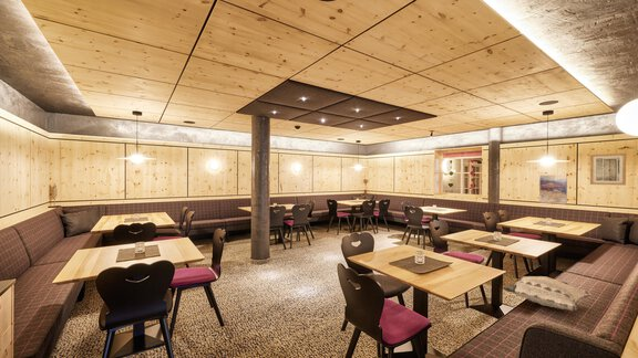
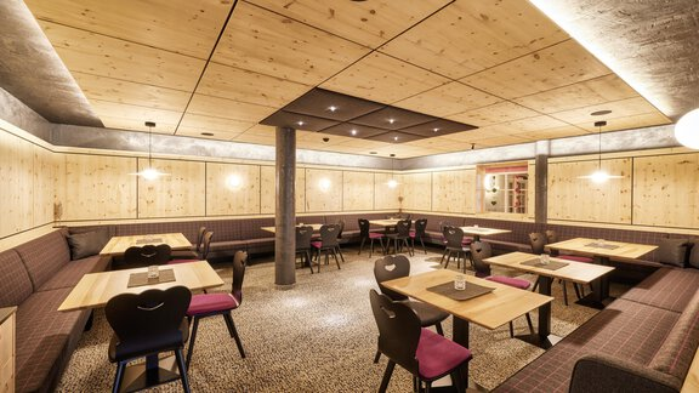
- wall art [538,175,568,206]
- wall art [589,152,627,187]
- decorative pillow [502,275,593,312]
